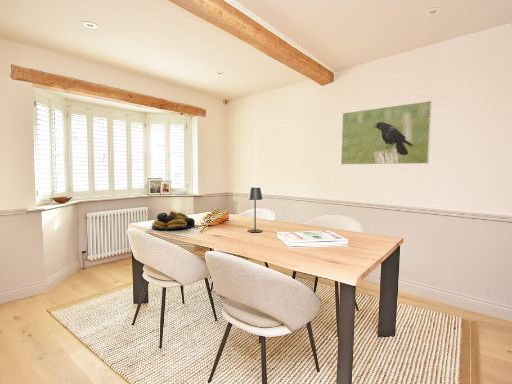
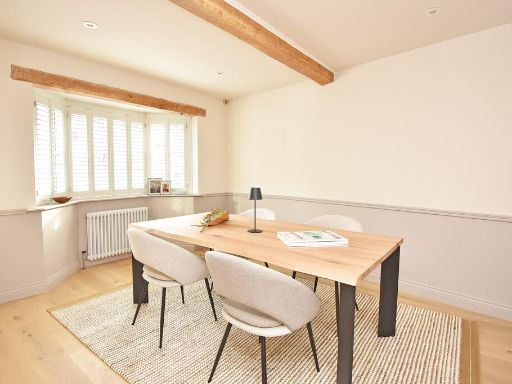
- fruit bowl [151,210,196,230]
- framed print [340,100,433,166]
